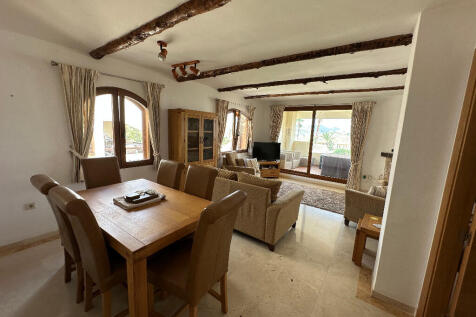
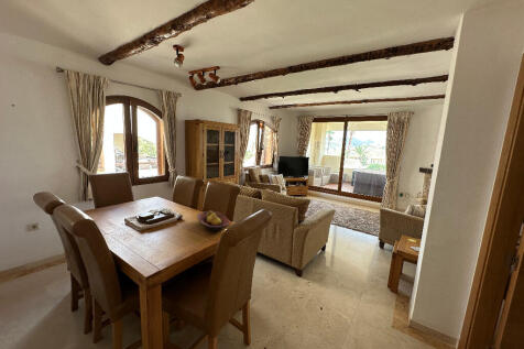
+ fruit bowl [196,209,231,232]
